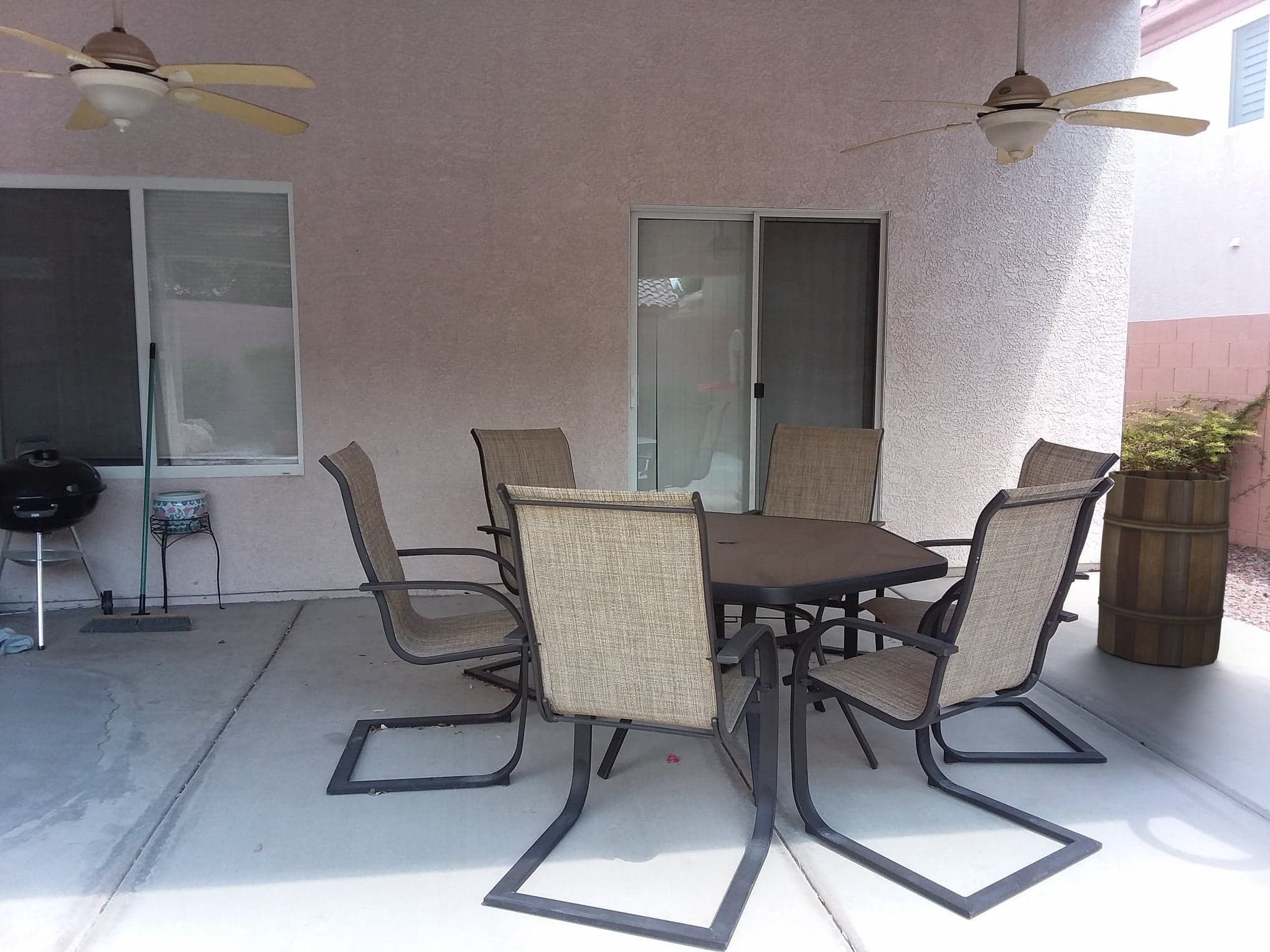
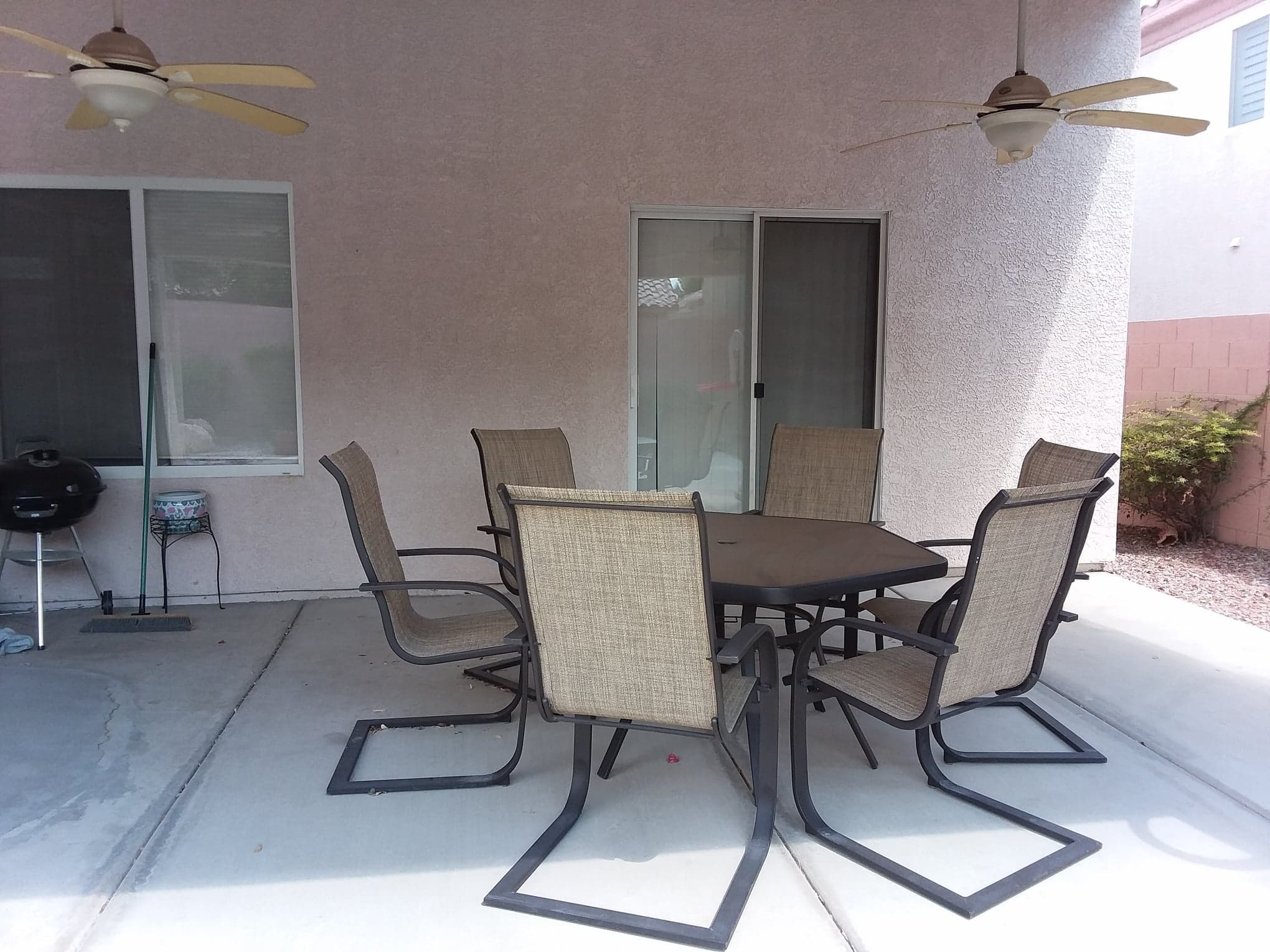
- wooden barrel [1096,469,1231,668]
